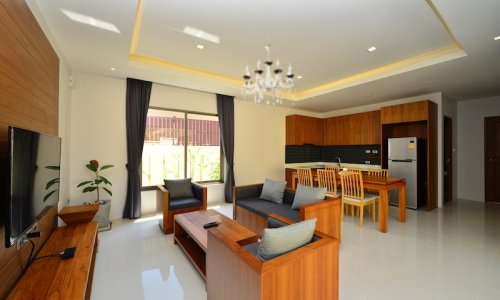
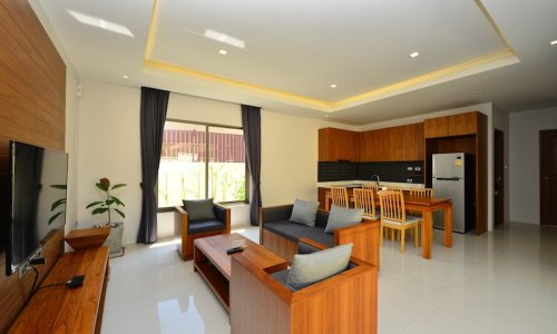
- chandelier [241,44,297,108]
